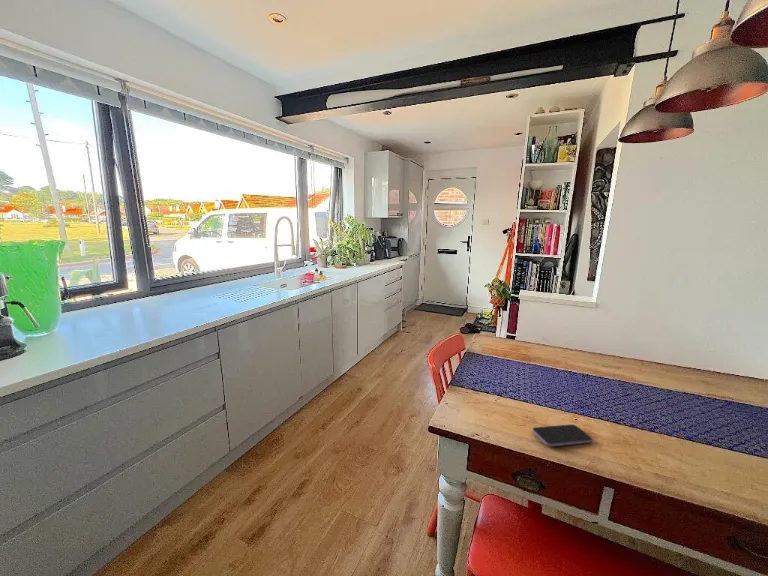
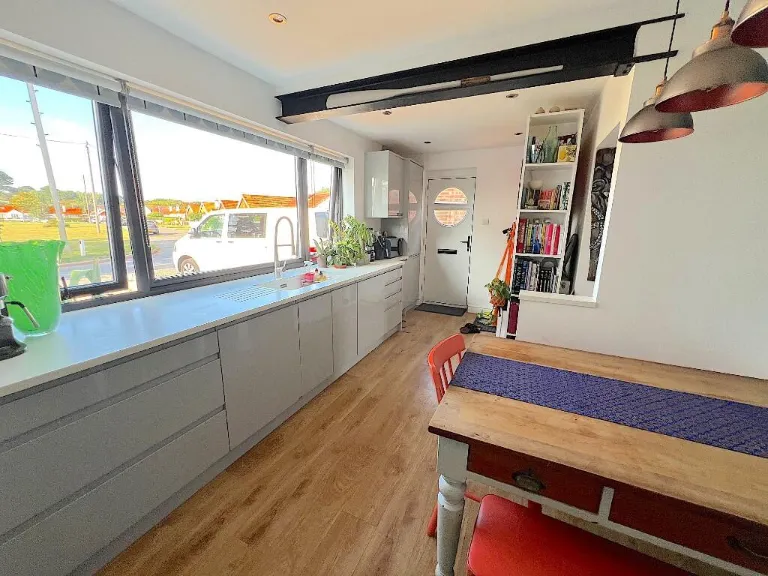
- smartphone [531,423,594,447]
